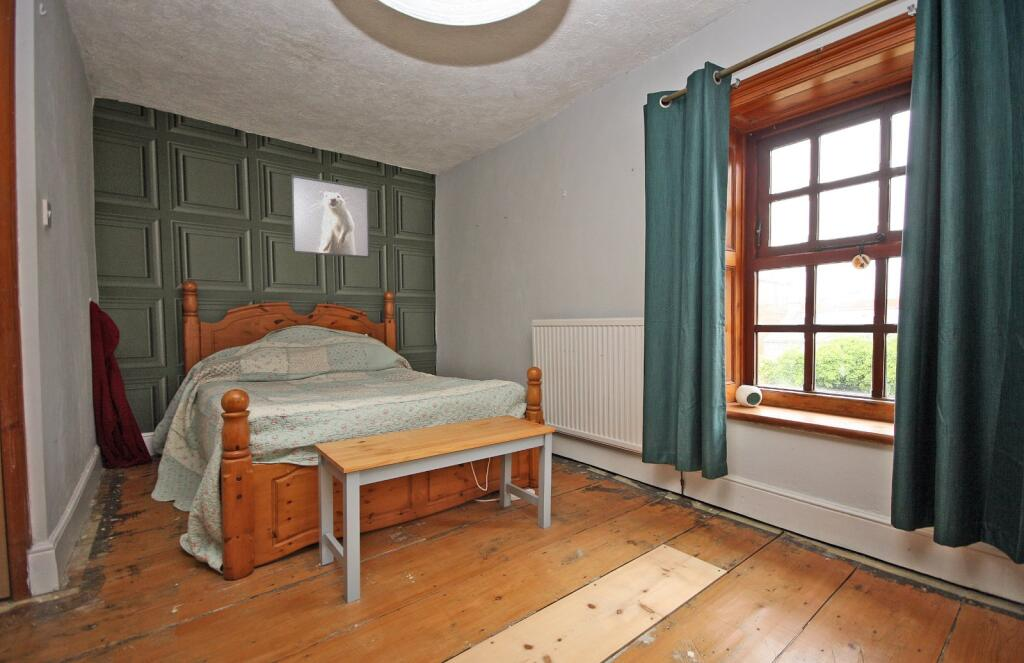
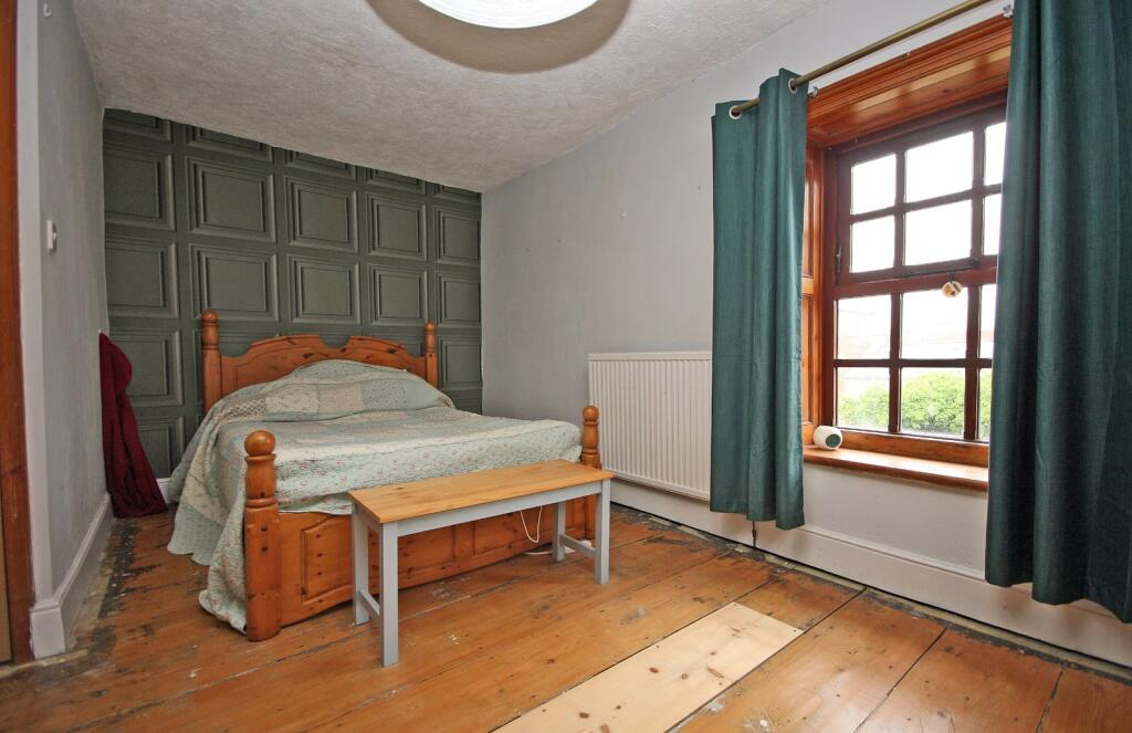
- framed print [290,174,371,259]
